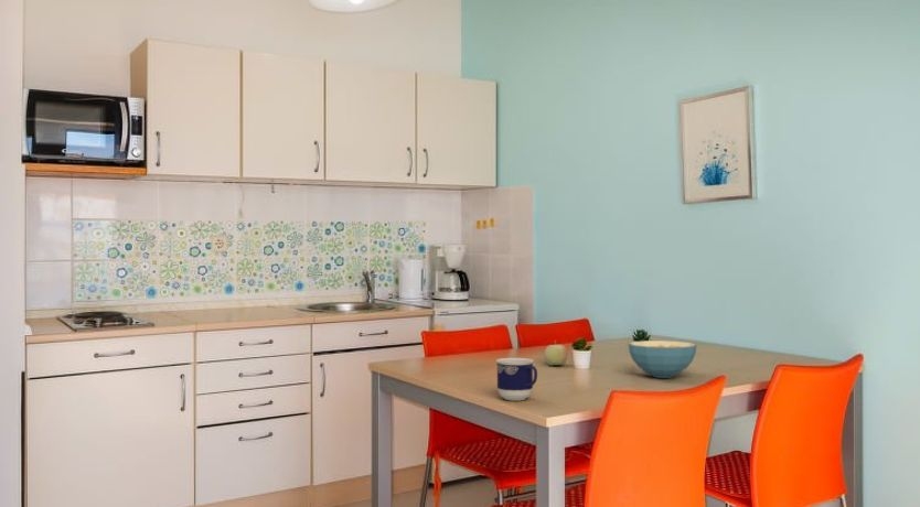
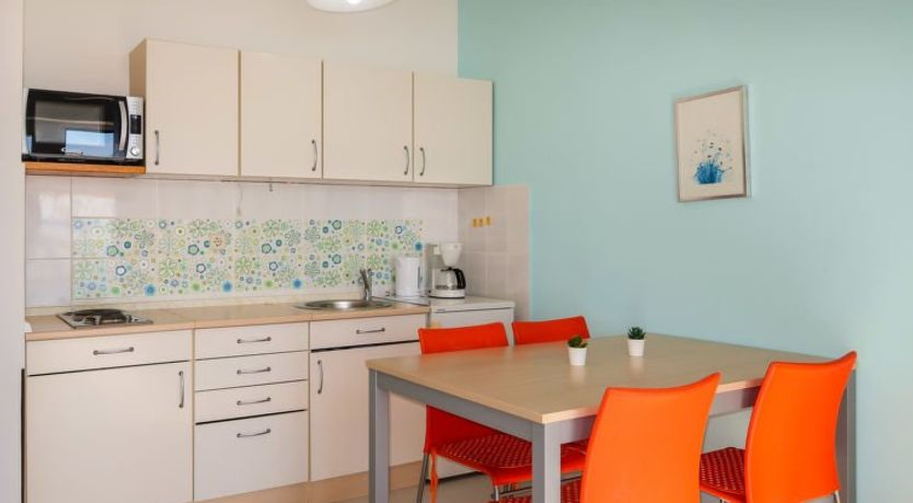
- cup [495,357,538,401]
- cereal bowl [628,339,698,379]
- fruit [544,339,569,366]
